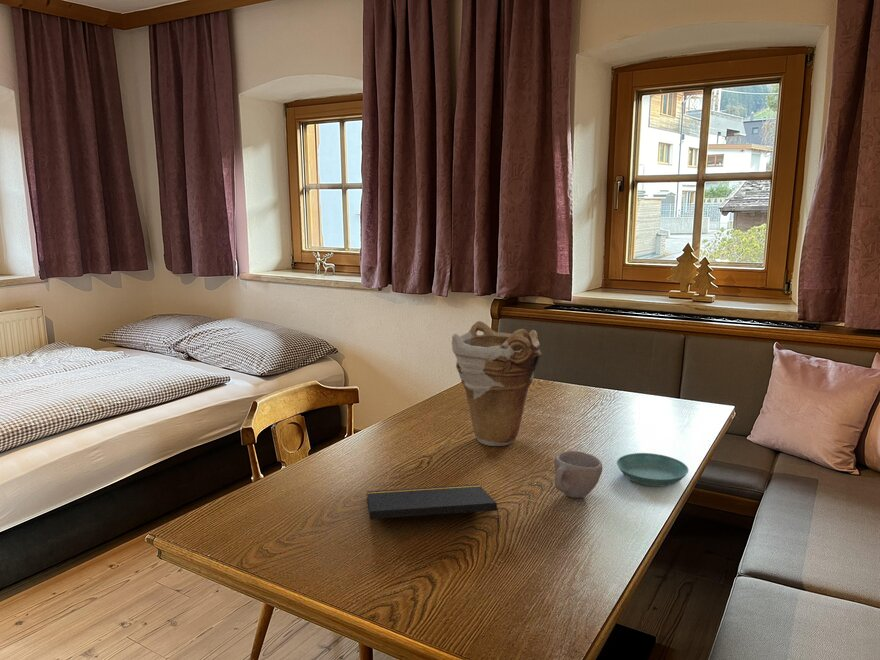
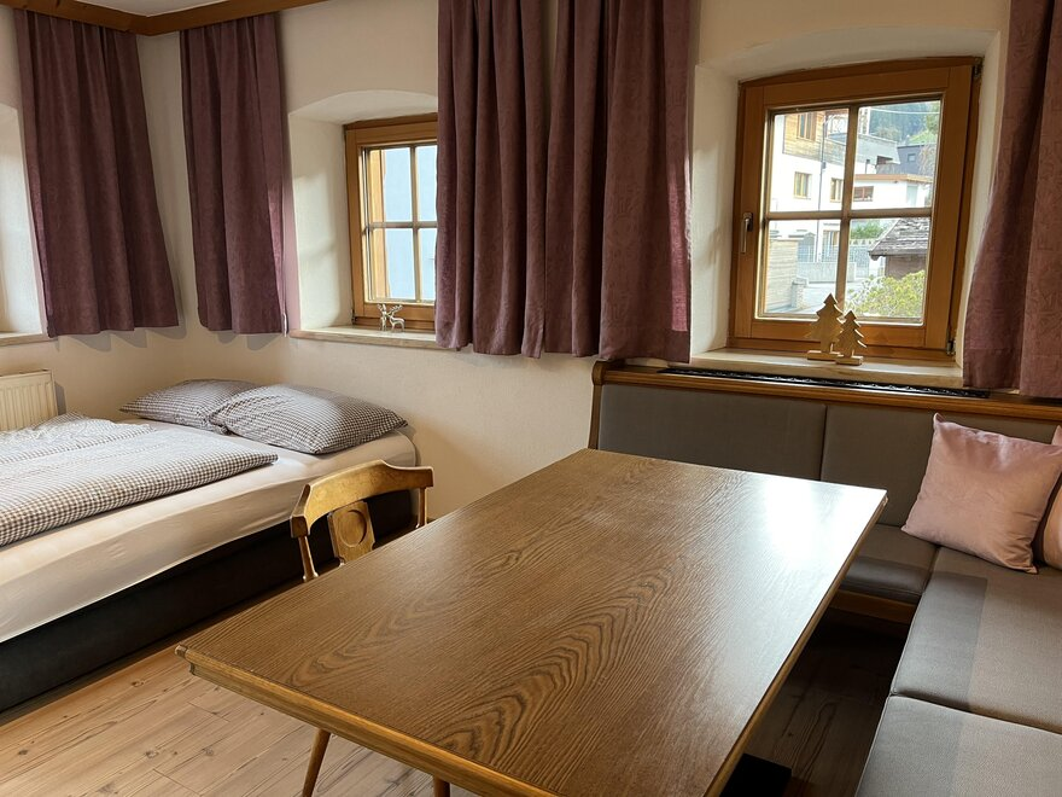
- notepad [366,483,501,527]
- saucer [616,452,689,488]
- vase [451,320,543,447]
- cup [553,450,604,499]
